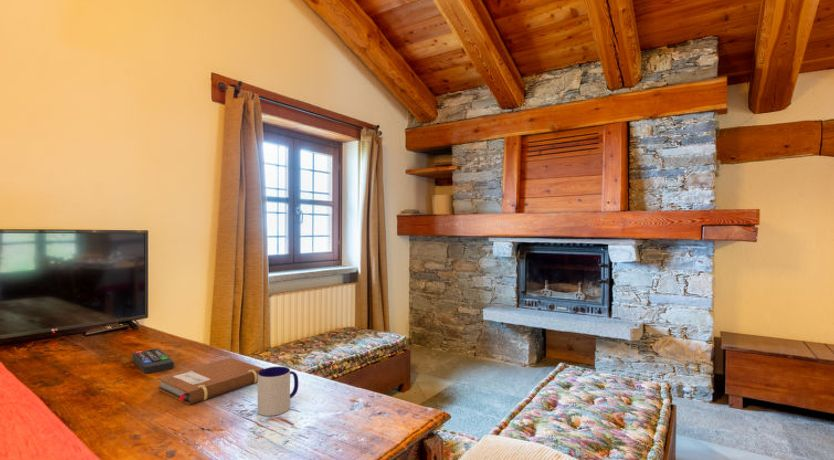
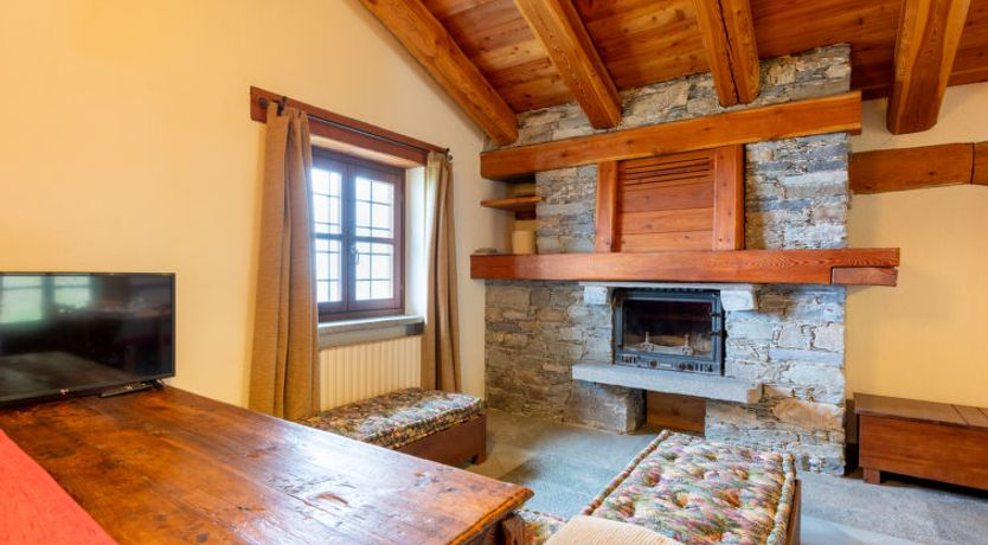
- notebook [156,356,265,406]
- mug [257,365,299,417]
- remote control [131,347,175,375]
